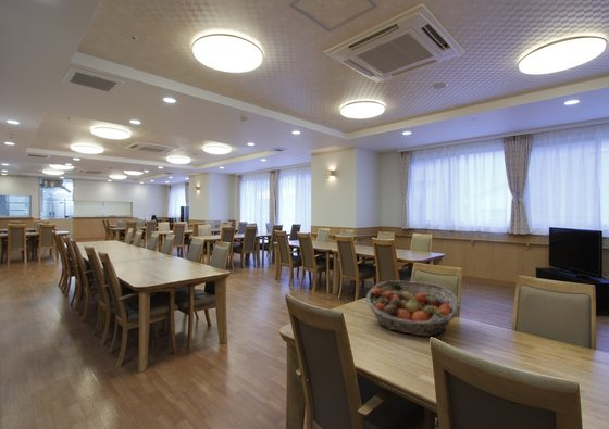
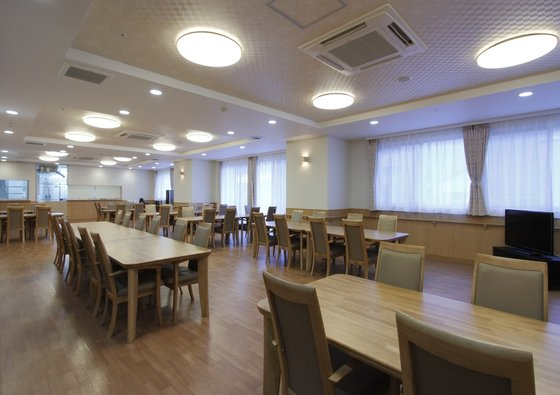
- fruit basket [364,280,461,338]
